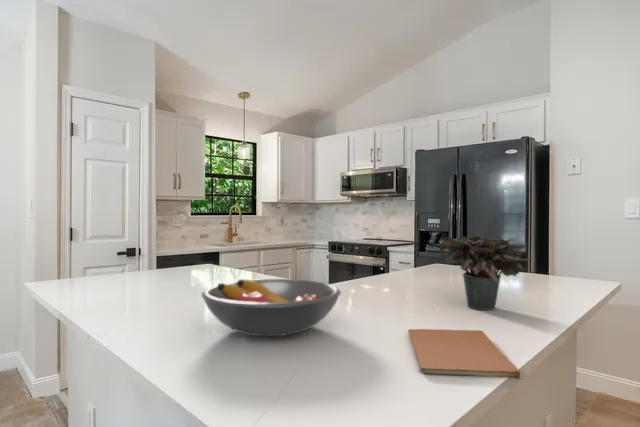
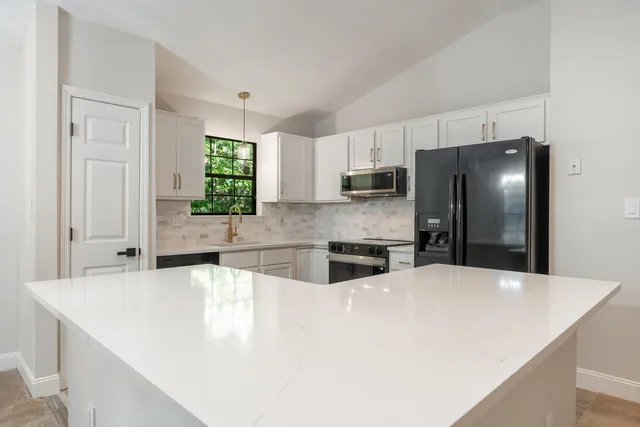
- fruit bowl [201,278,342,337]
- book [407,328,521,380]
- potted plant [438,235,536,311]
